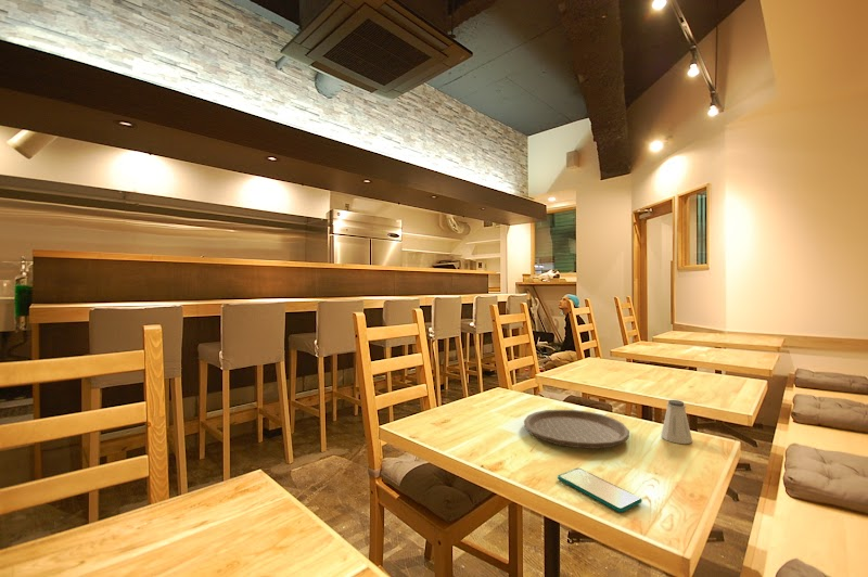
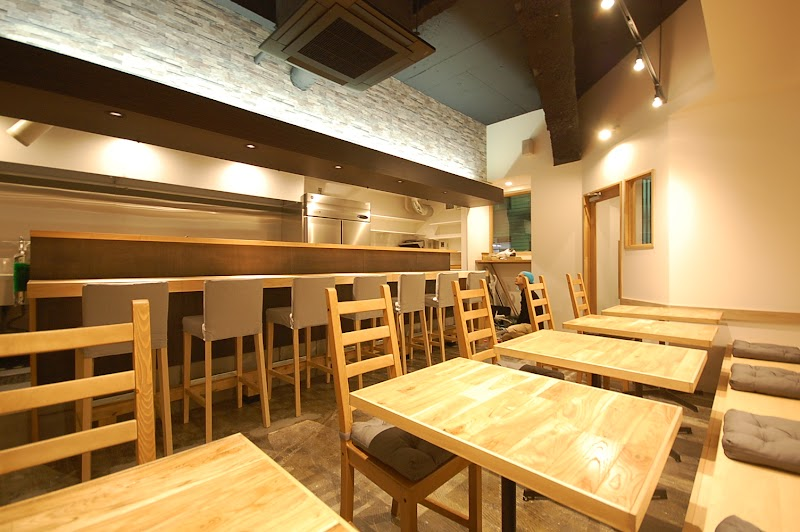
- plate [523,409,630,450]
- saltshaker [660,399,693,445]
- smartphone [557,467,642,514]
